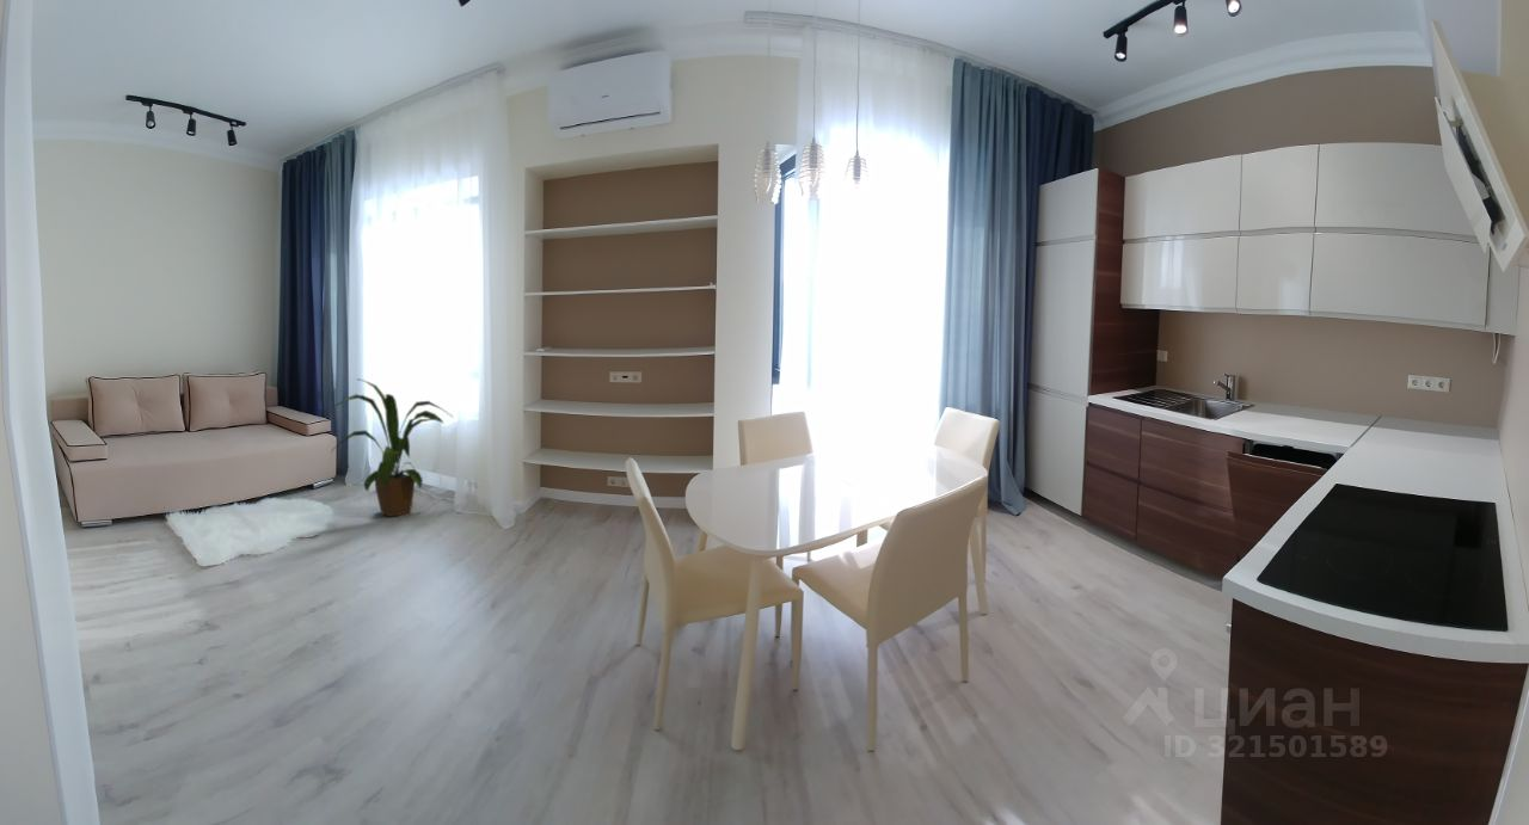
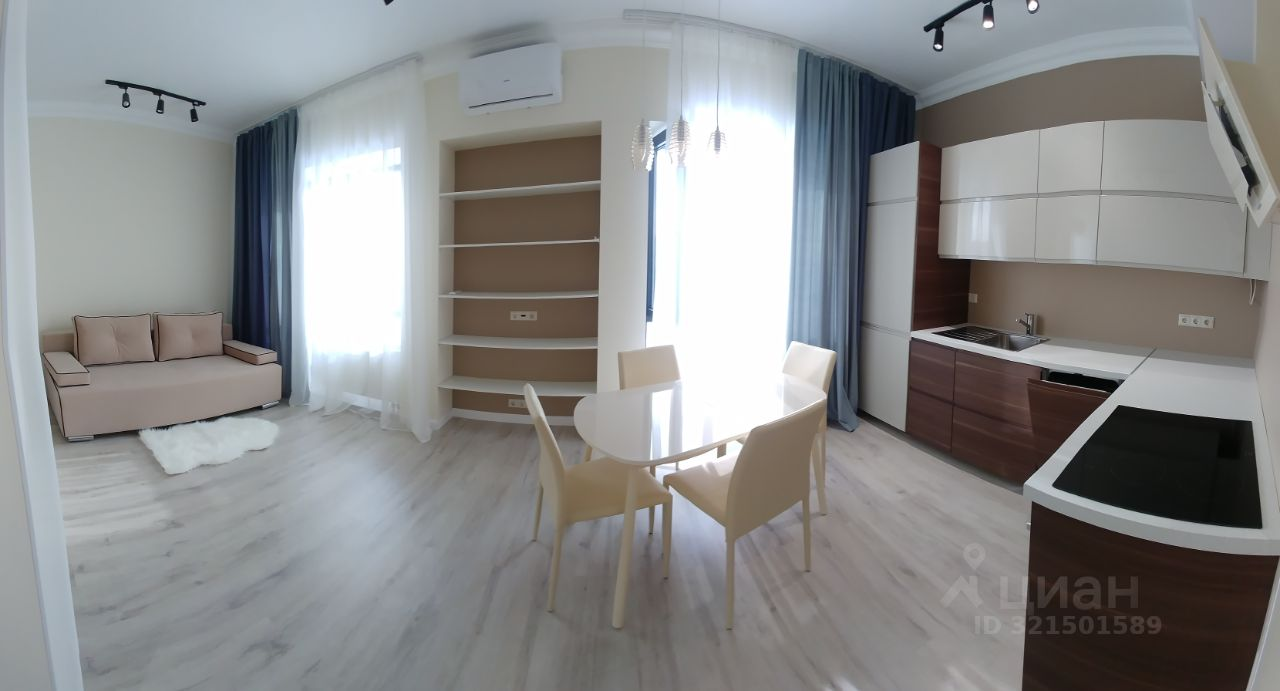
- house plant [331,377,455,518]
